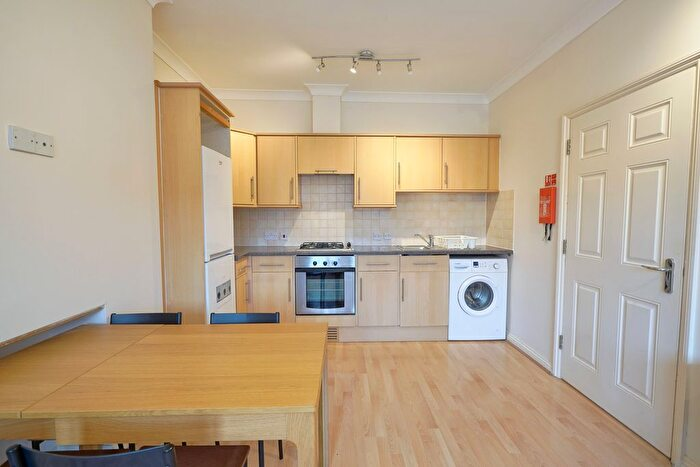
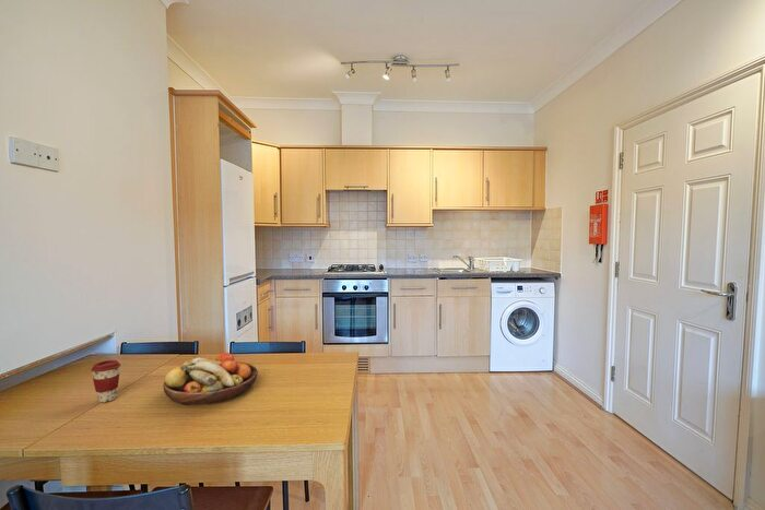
+ coffee cup [90,359,121,404]
+ fruit bowl [162,352,259,406]
